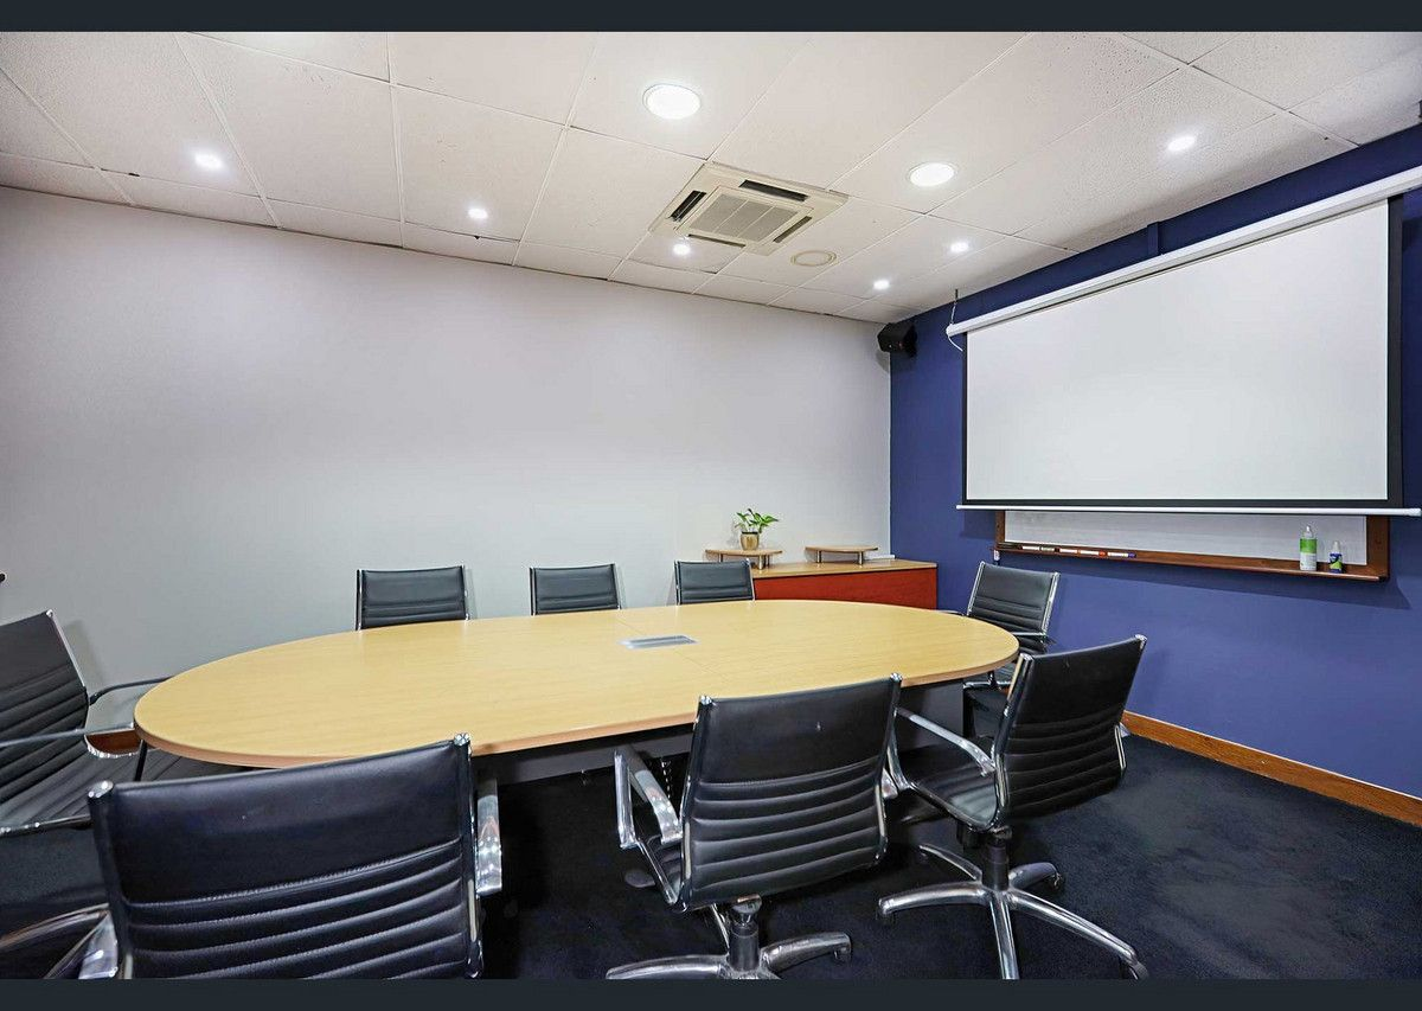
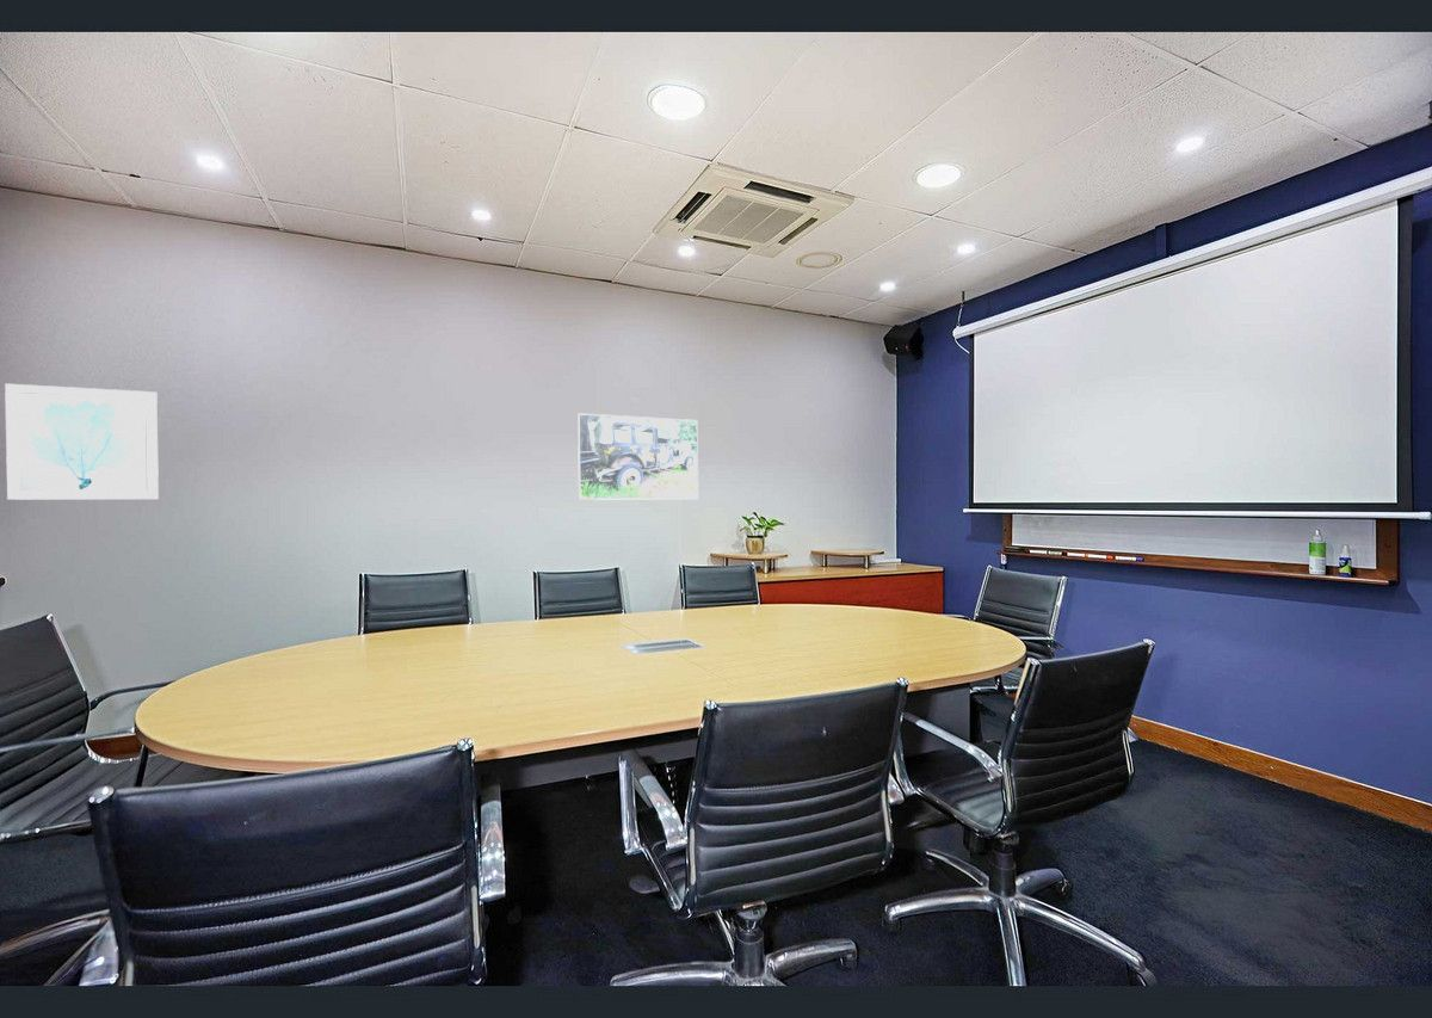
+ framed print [576,412,699,501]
+ wall art [4,383,160,501]
